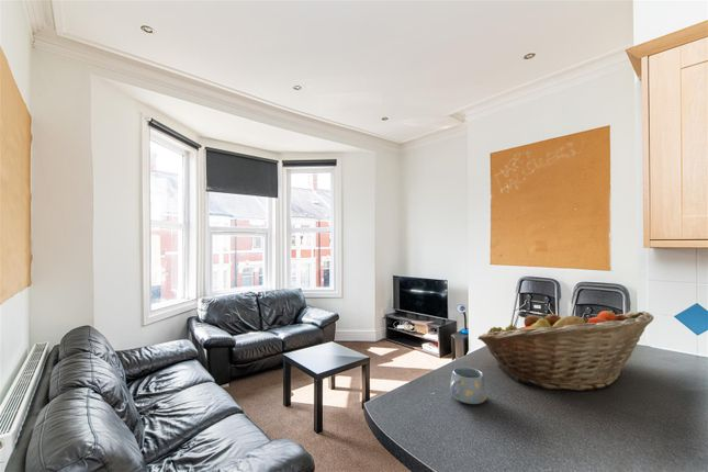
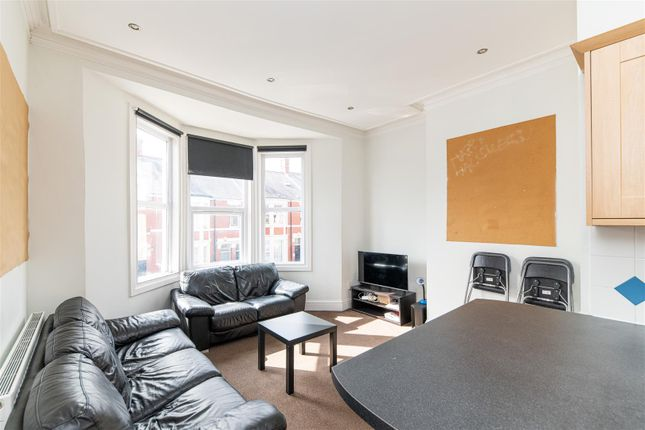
- mug [449,366,487,405]
- fruit basket [477,308,655,392]
